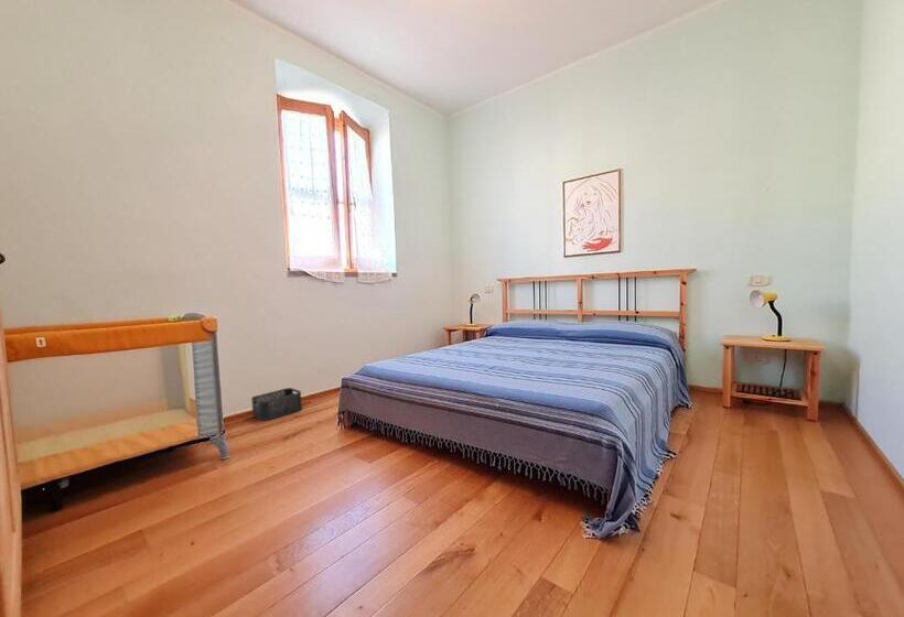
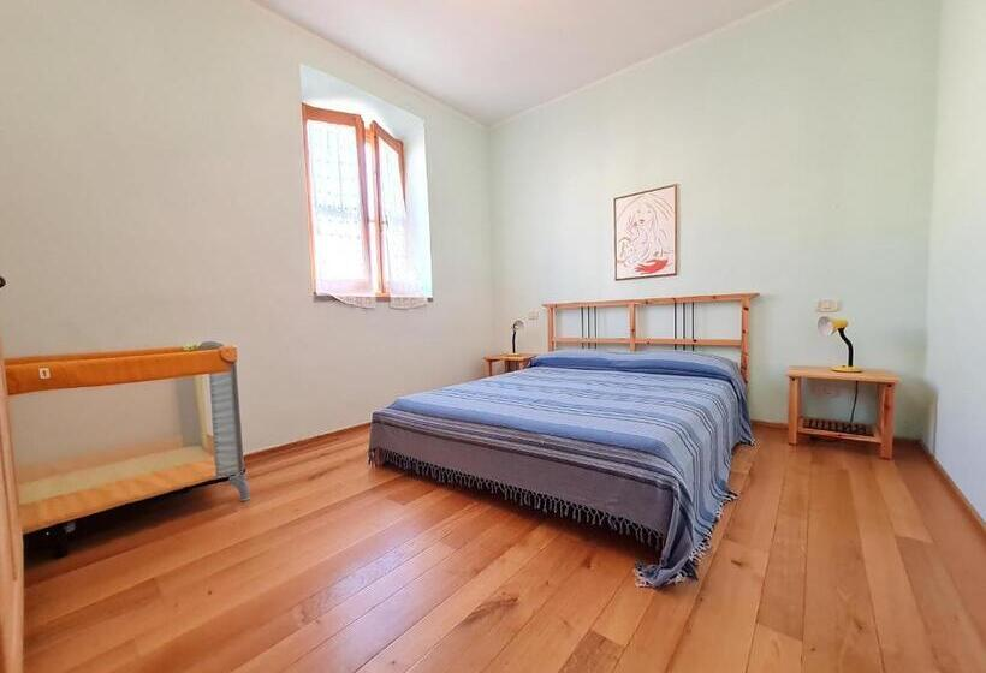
- storage bin [250,387,303,422]
